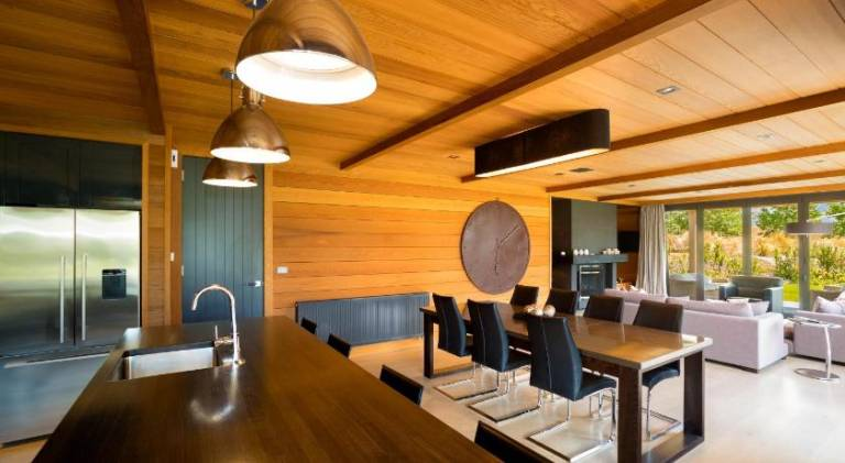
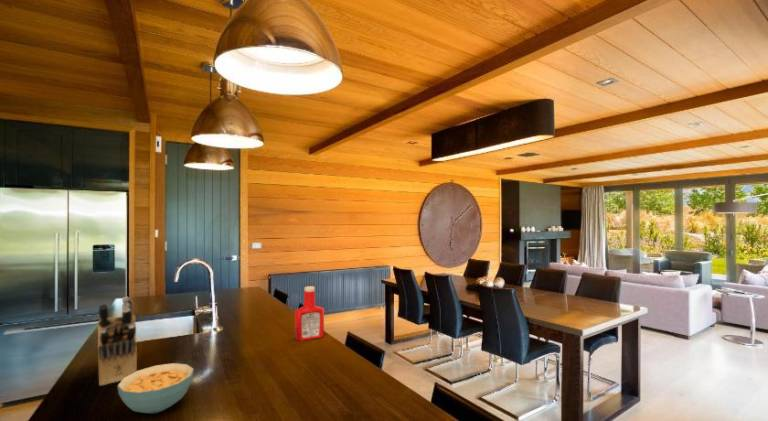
+ cereal bowl [117,362,195,414]
+ soap bottle [294,285,325,342]
+ knife block [97,296,138,386]
